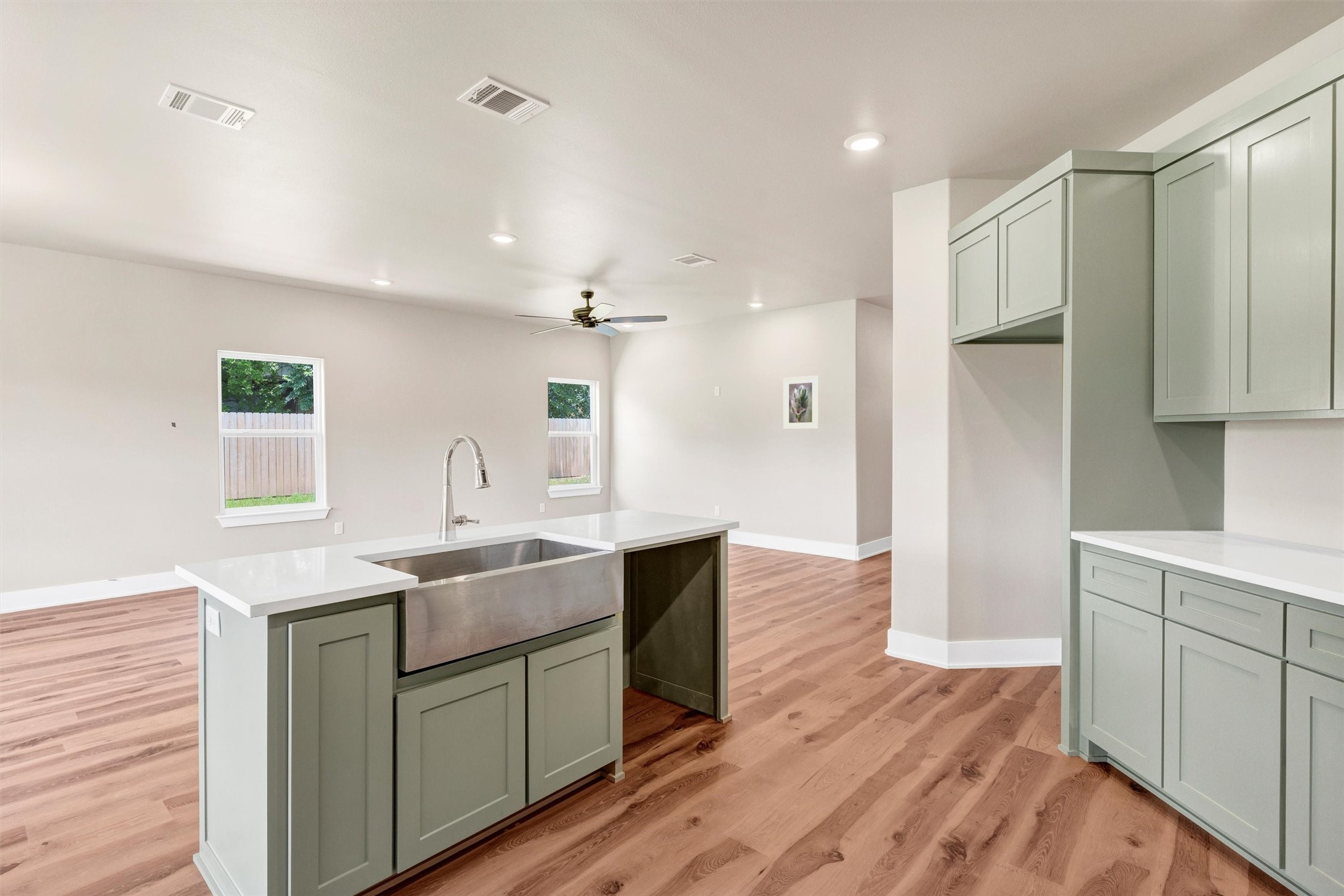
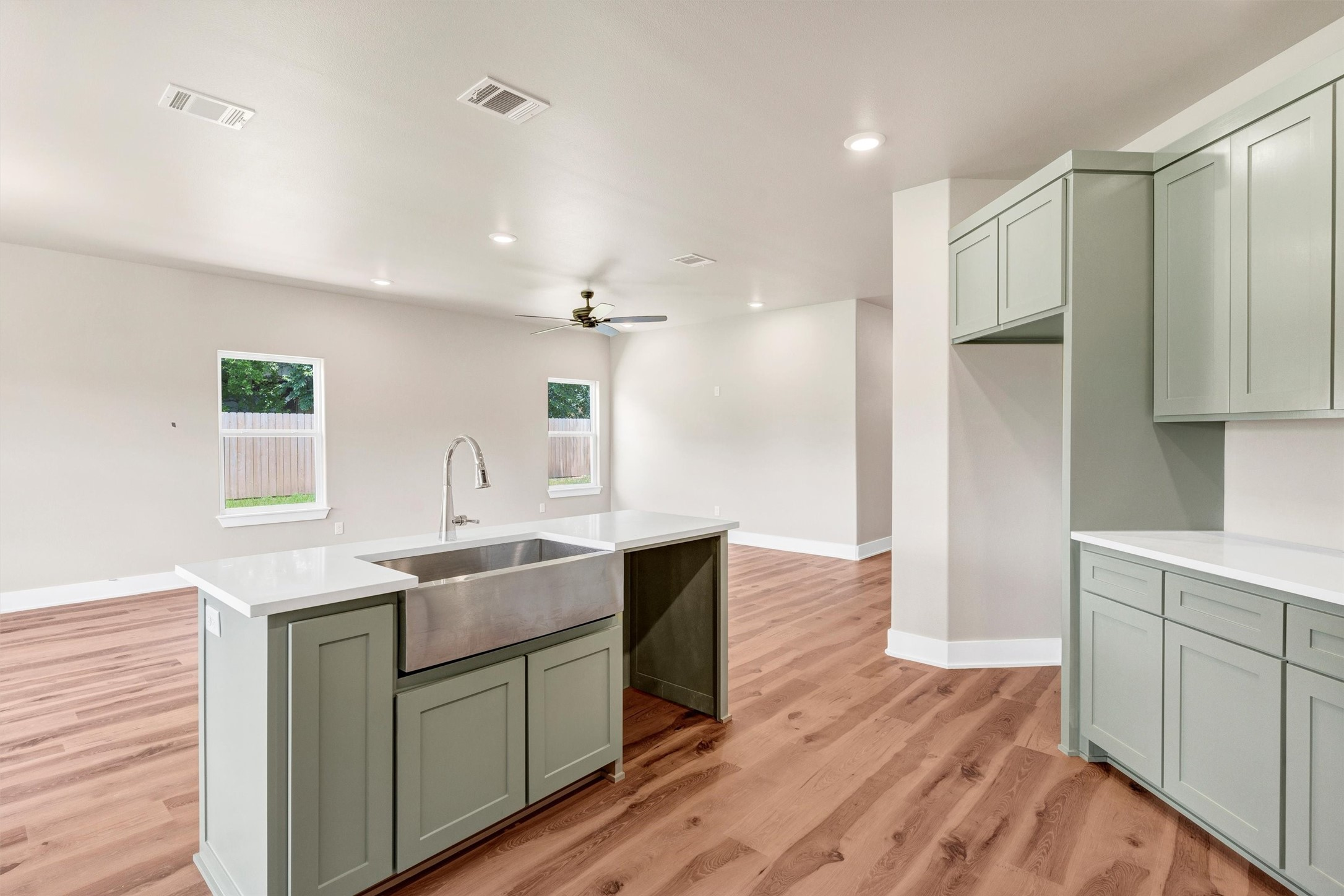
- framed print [783,375,819,430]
